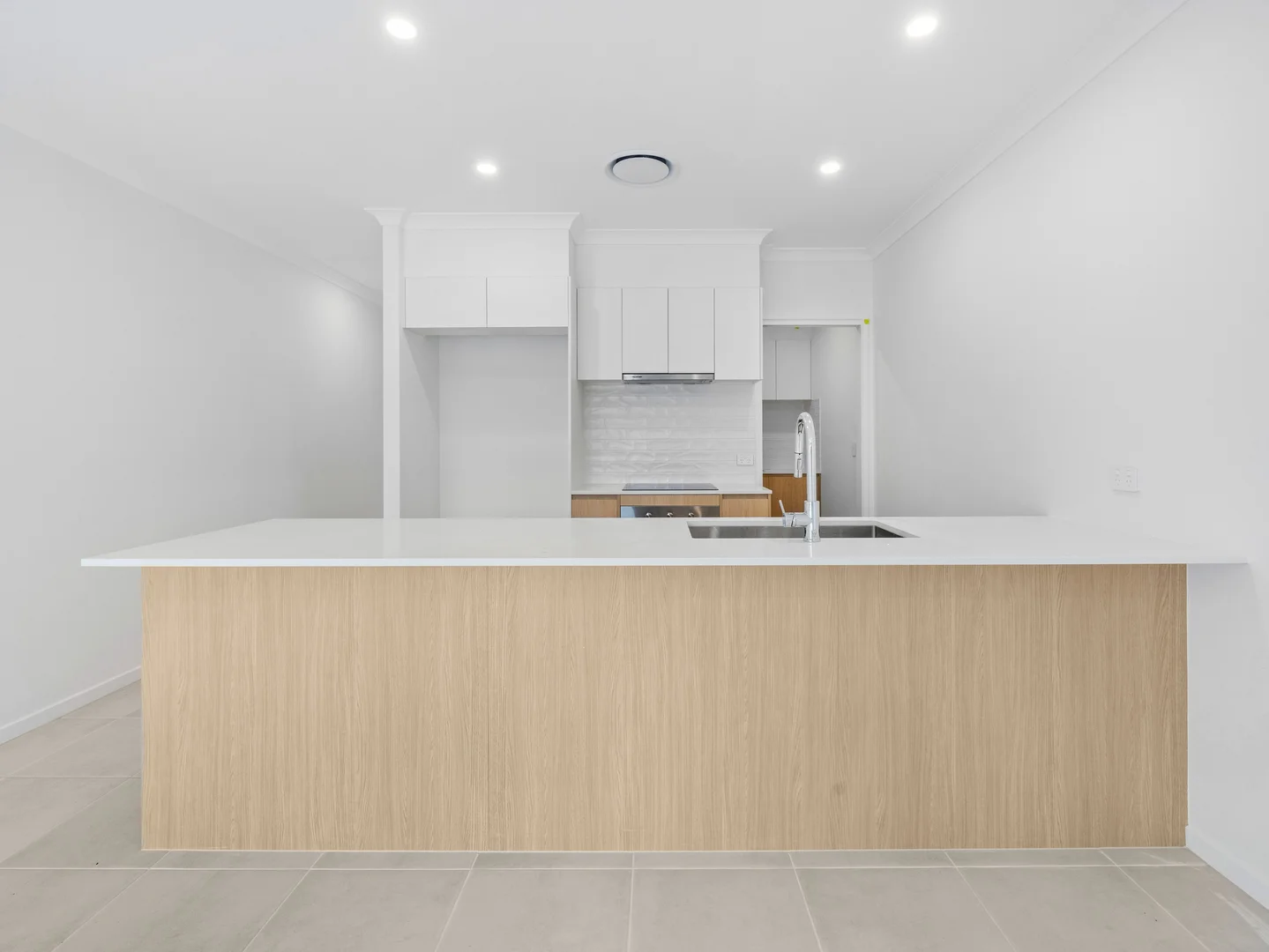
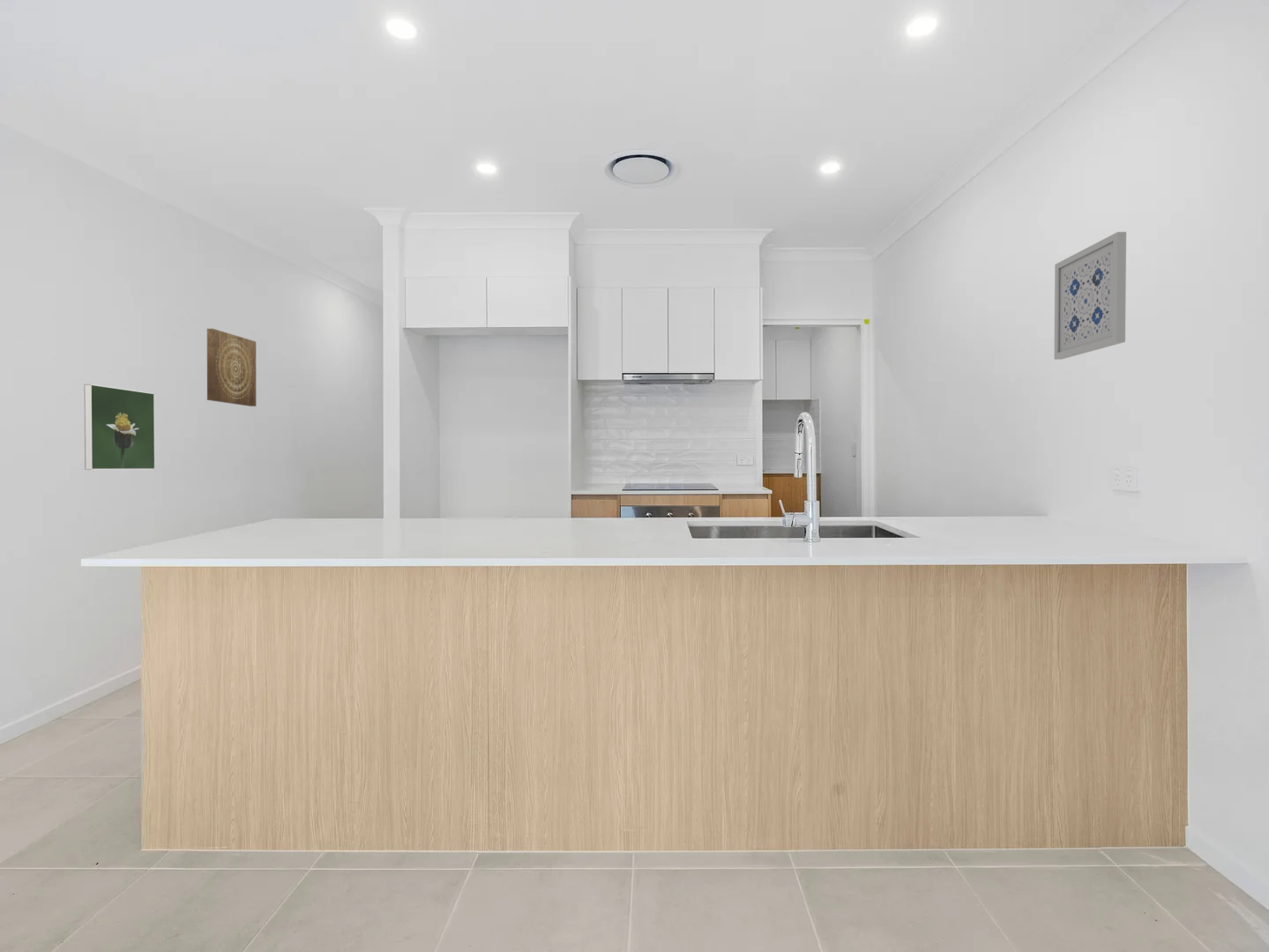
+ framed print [83,383,156,471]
+ wall art [206,328,257,407]
+ wall art [1053,231,1127,361]
